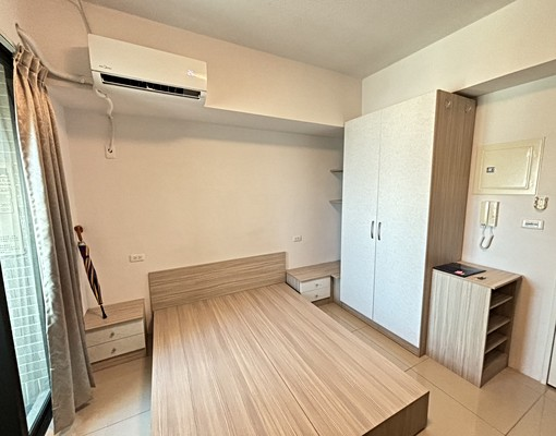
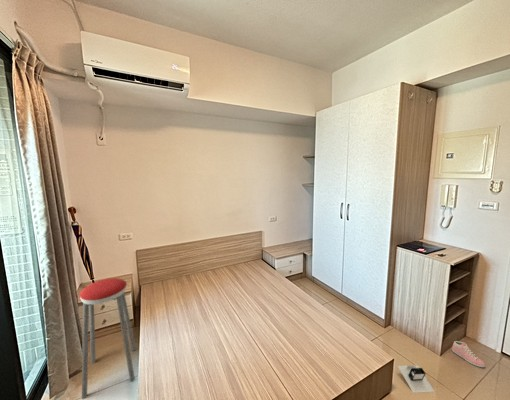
+ sneaker [451,340,486,368]
+ music stool [78,277,137,400]
+ speaker [397,364,436,394]
